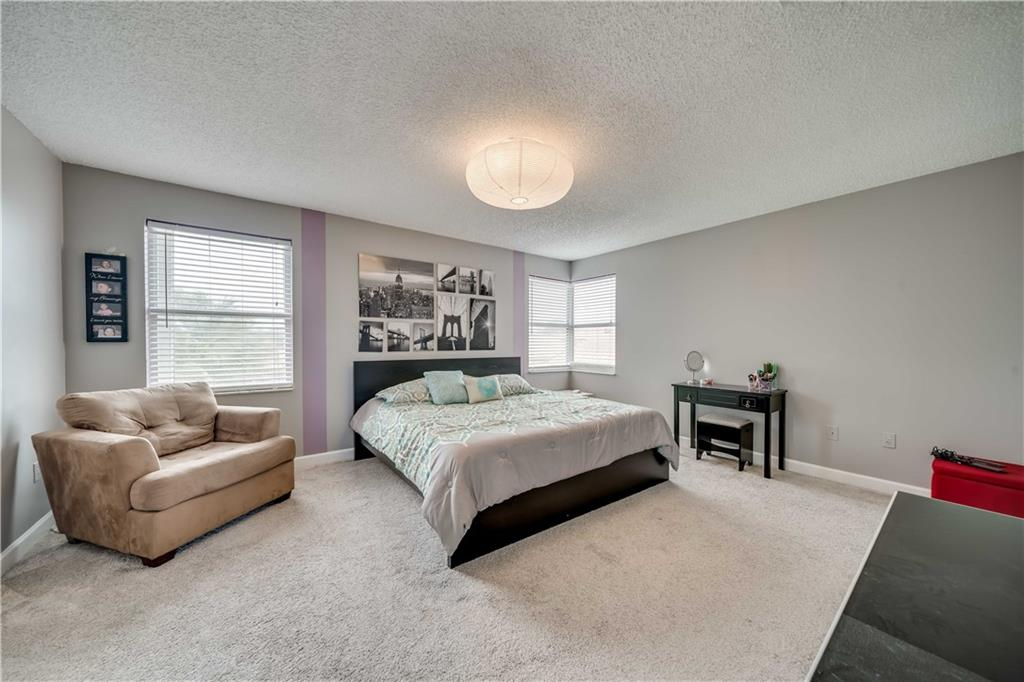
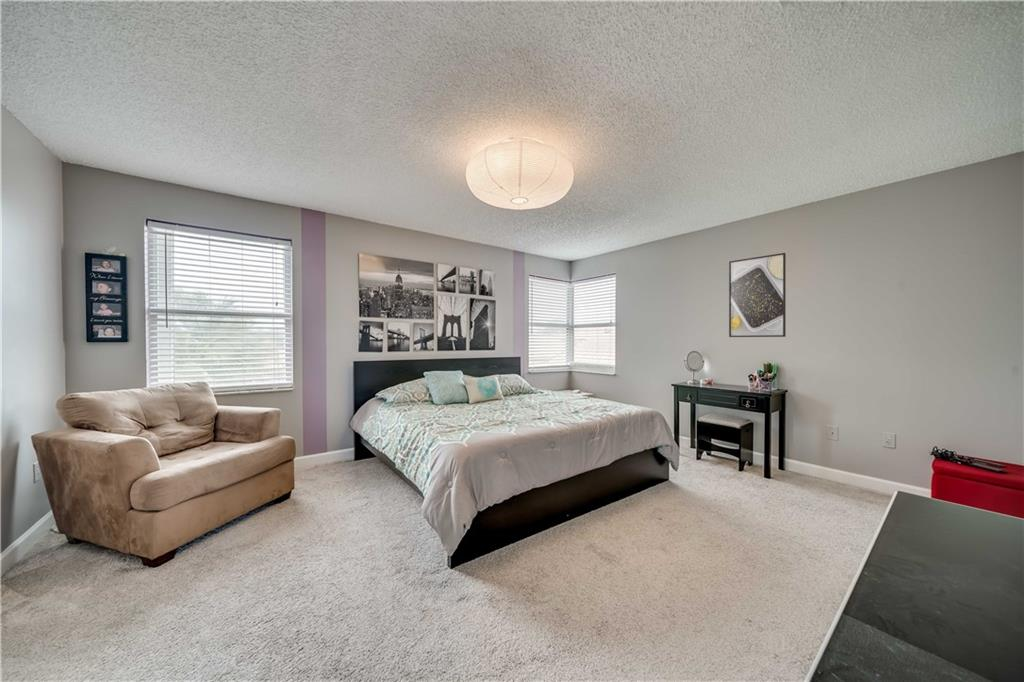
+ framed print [728,252,787,338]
